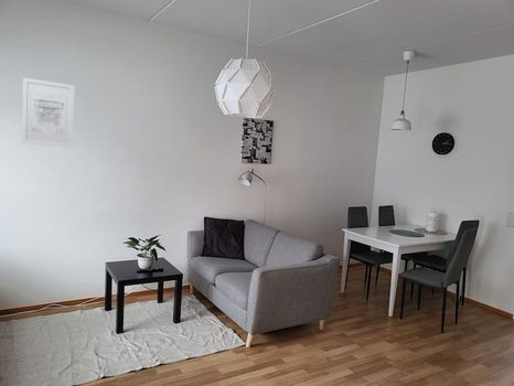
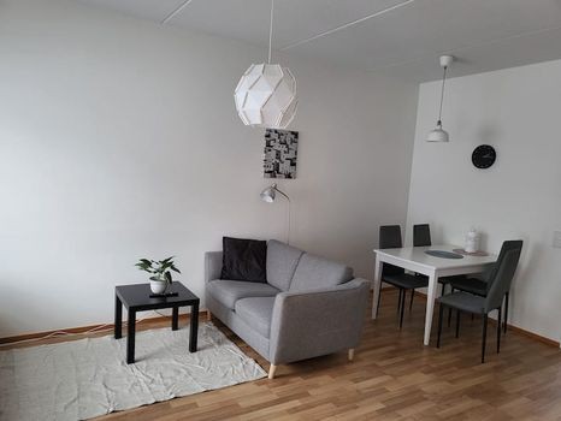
- wall art [21,76,76,149]
